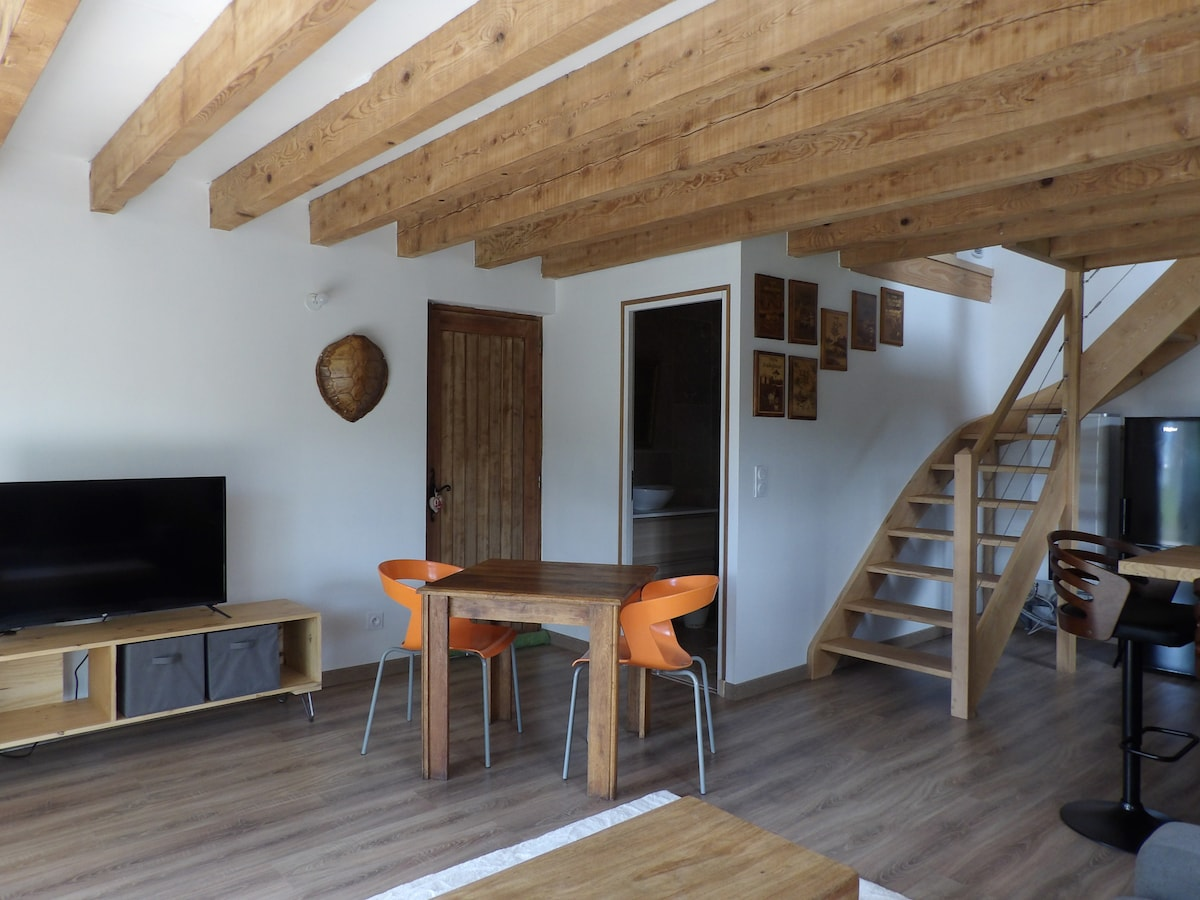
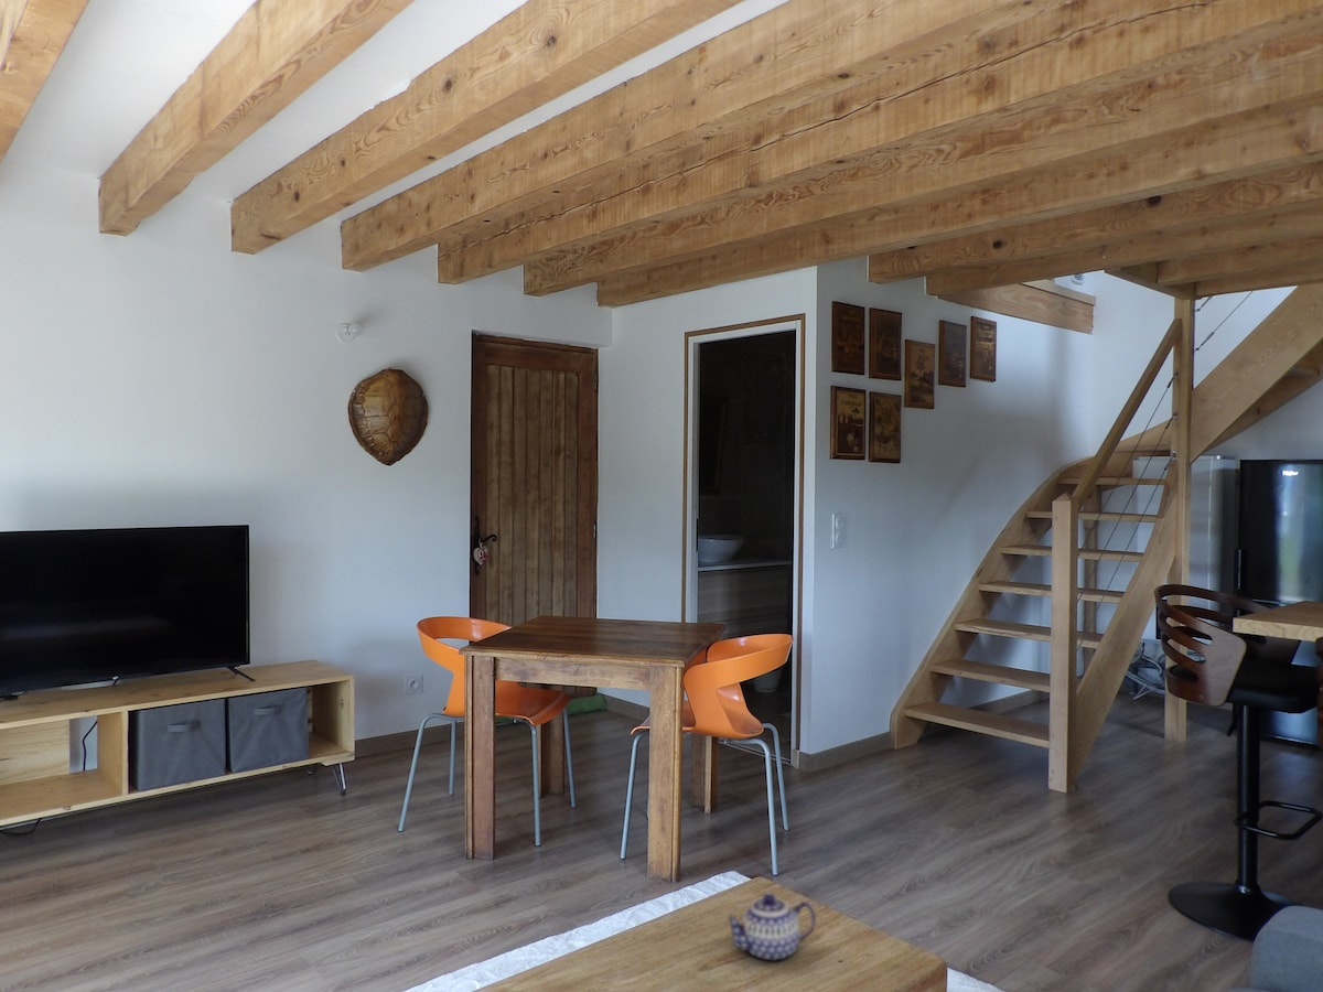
+ teapot [725,892,817,962]
